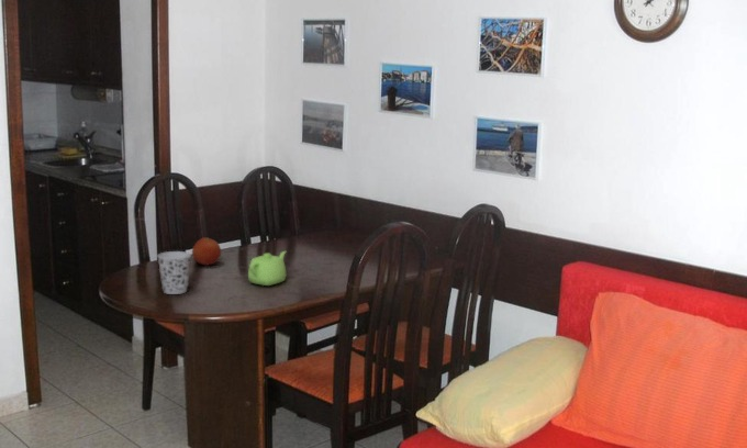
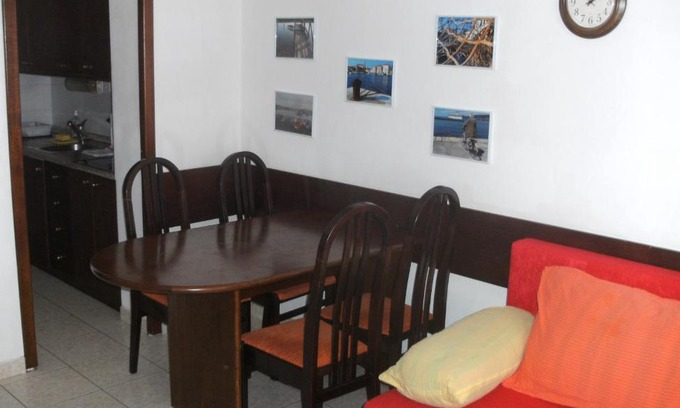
- teapot [247,250,287,287]
- fruit [191,236,222,266]
- cup [156,250,192,295]
